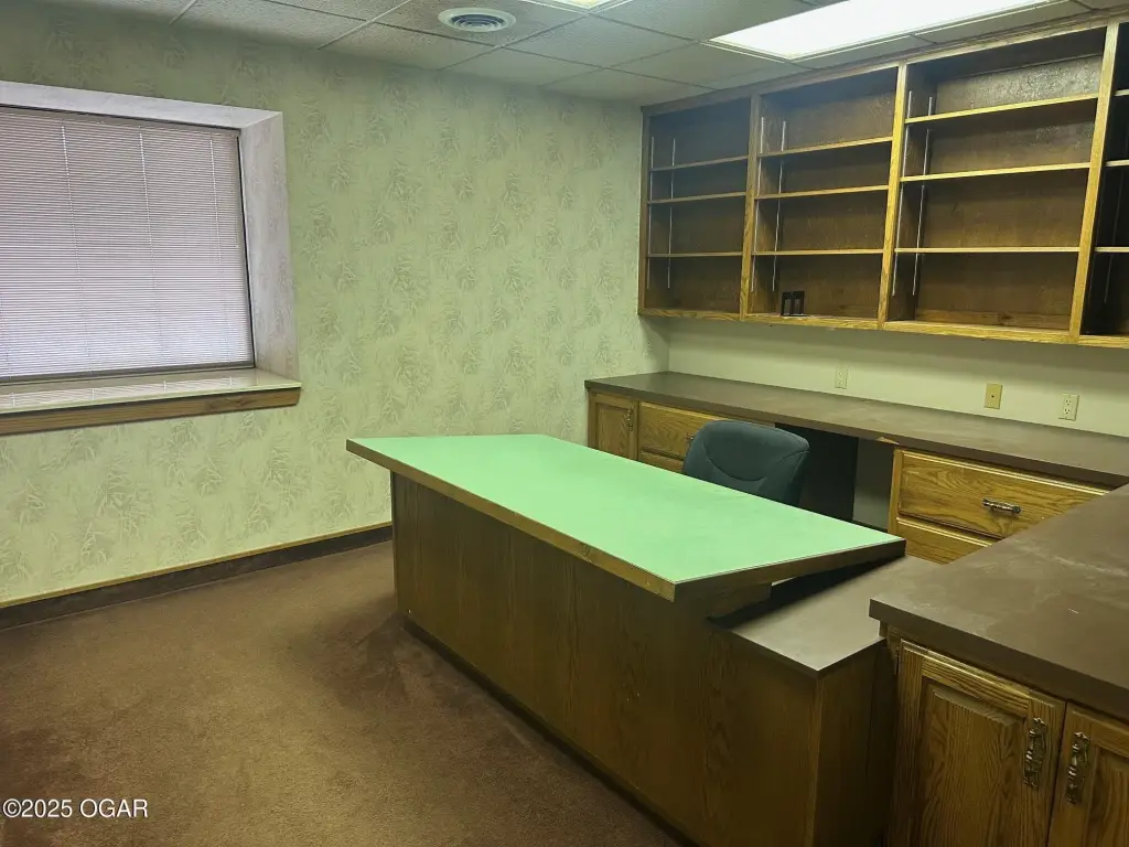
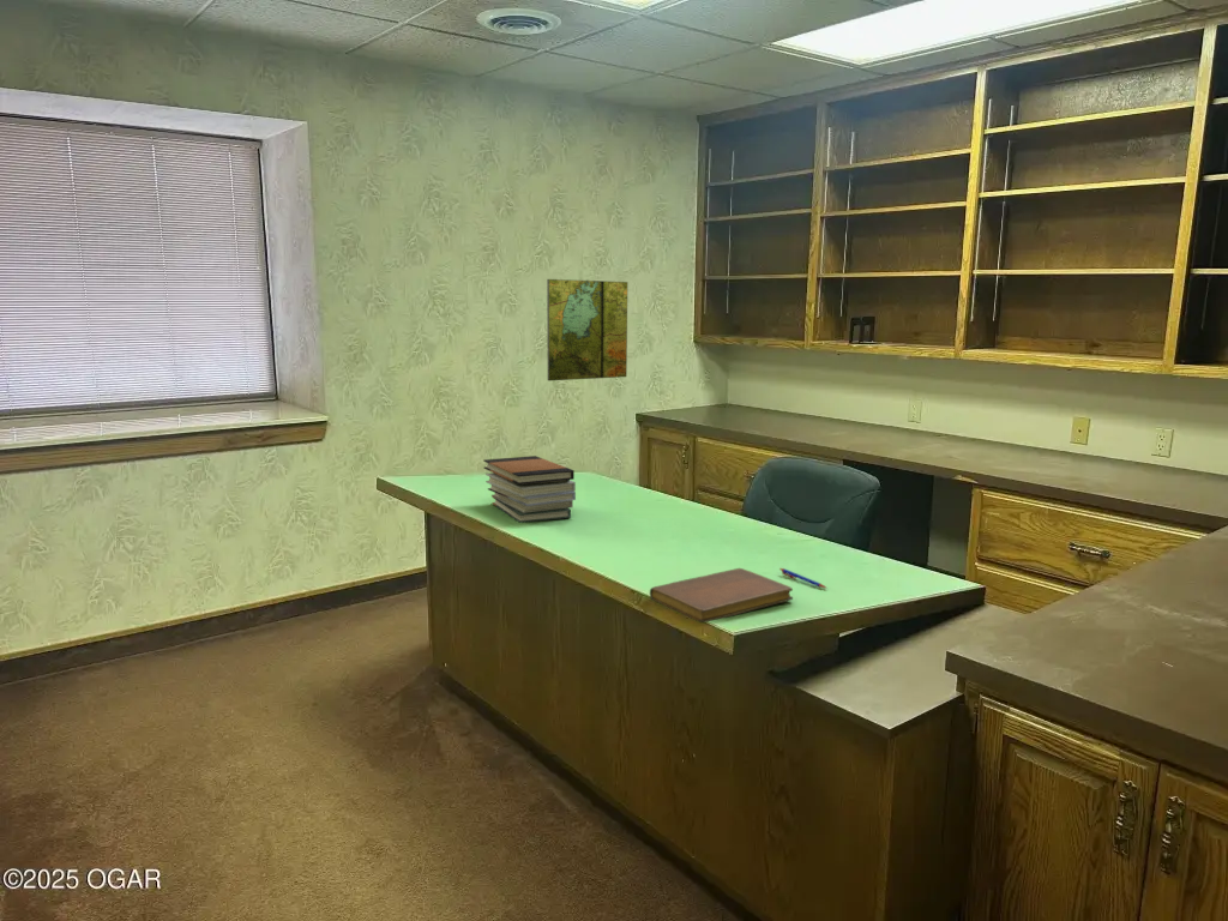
+ map [546,278,628,381]
+ book stack [482,455,577,524]
+ notebook [649,567,794,624]
+ pen [778,567,829,590]
